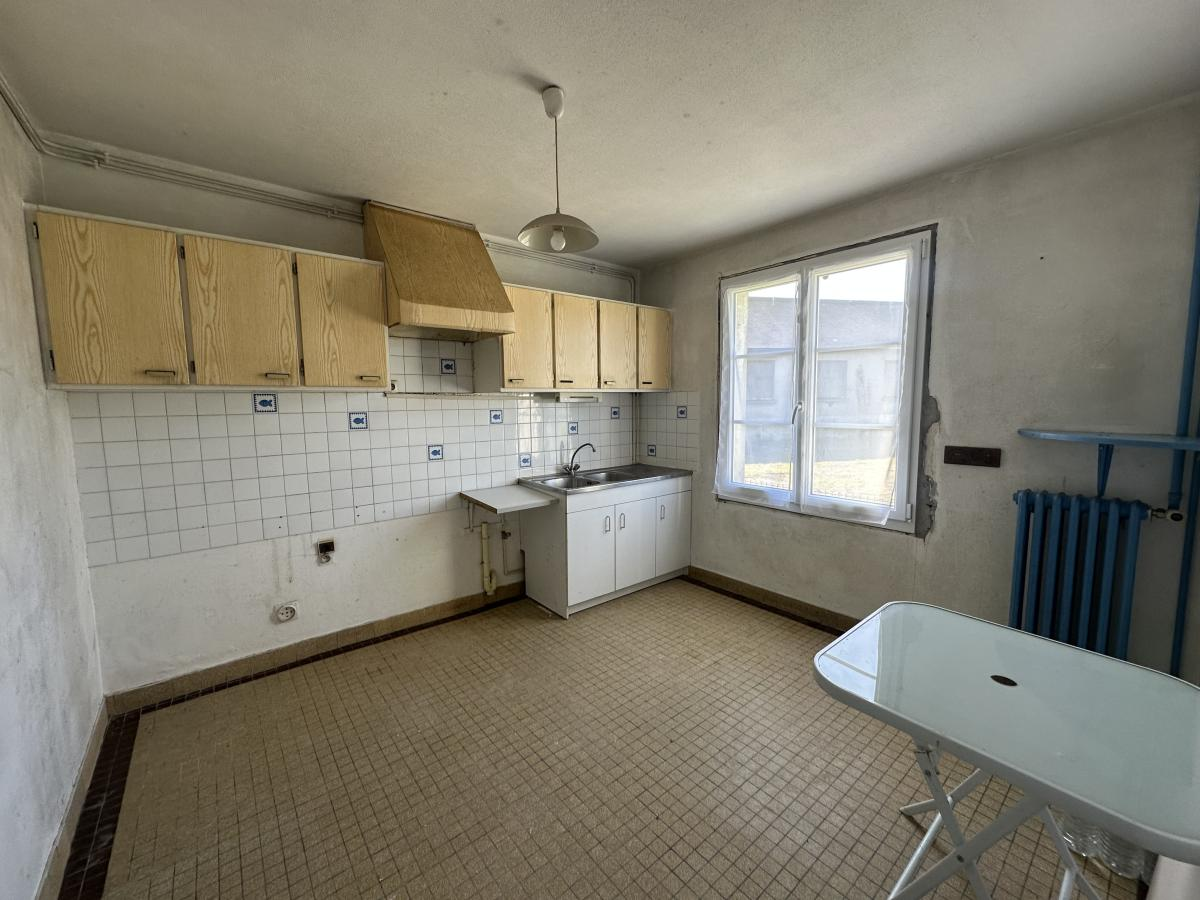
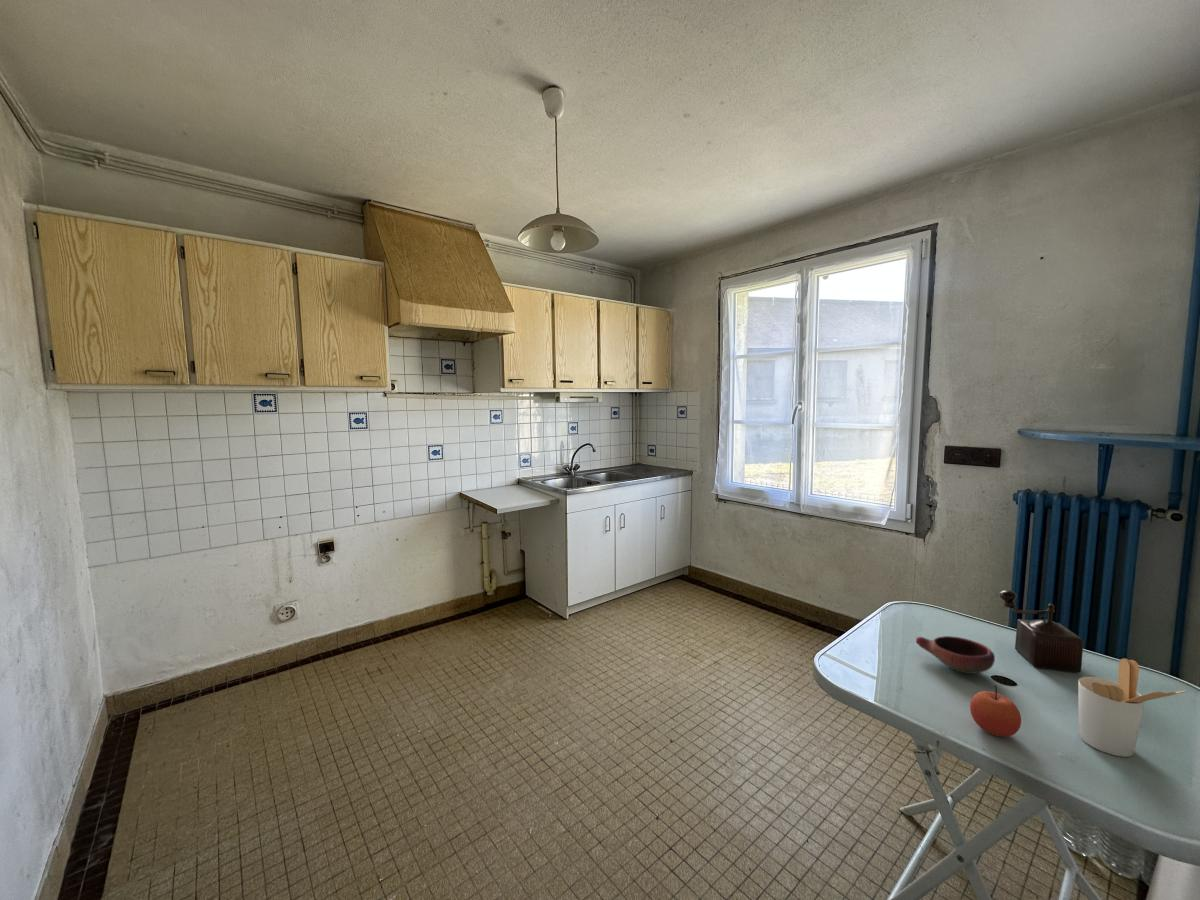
+ apple [969,684,1022,738]
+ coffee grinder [998,589,1085,674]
+ bowl [915,635,996,675]
+ utensil holder [1077,657,1188,758]
